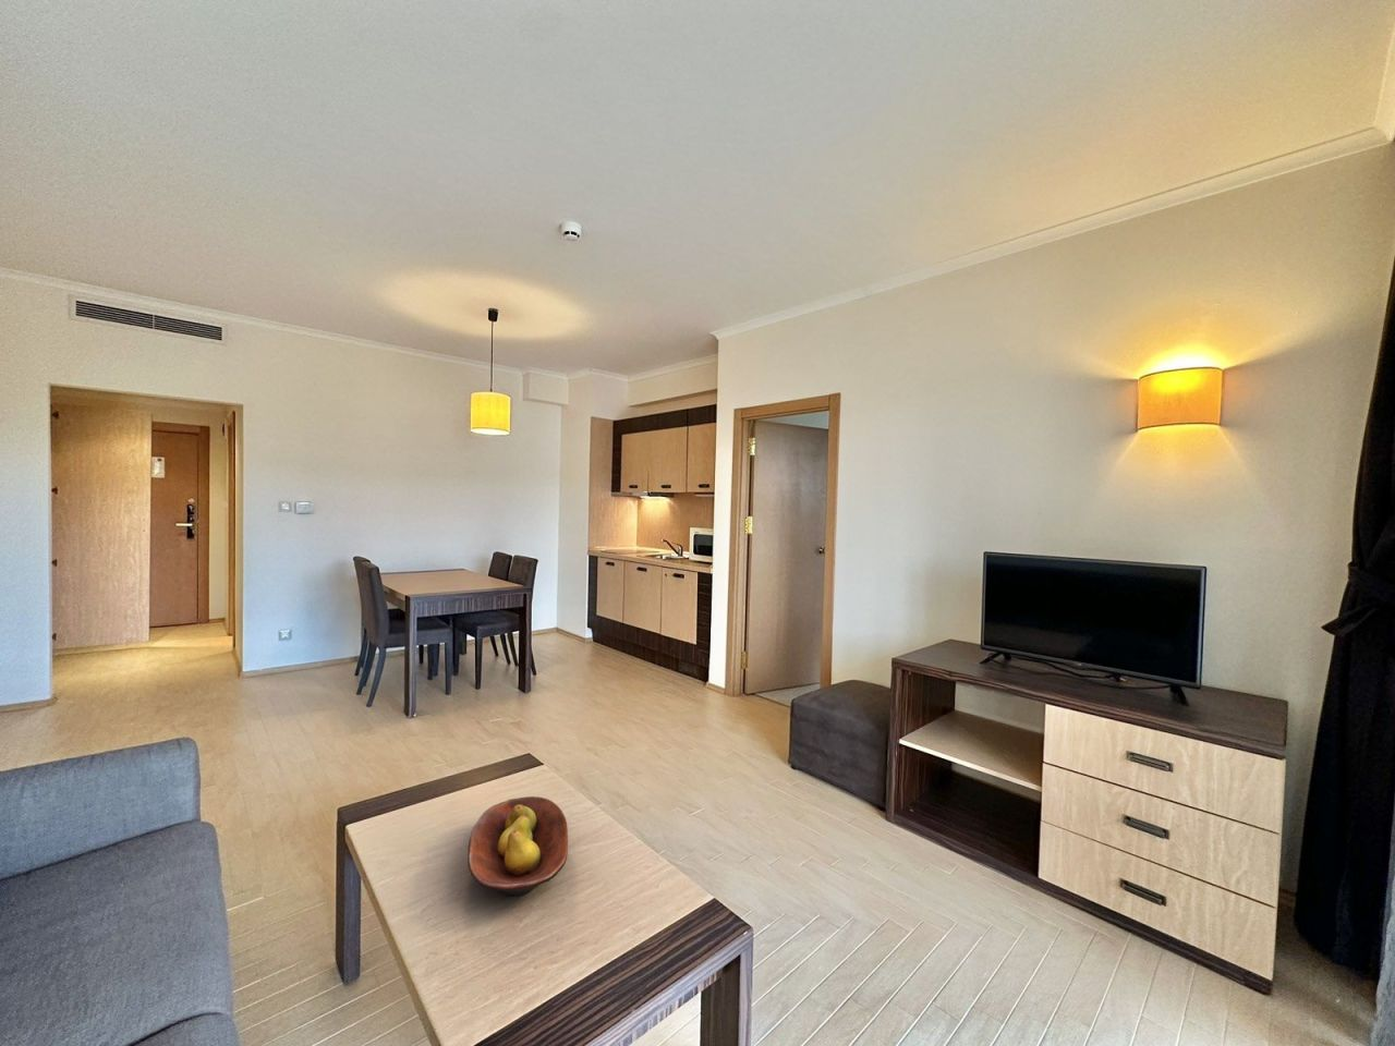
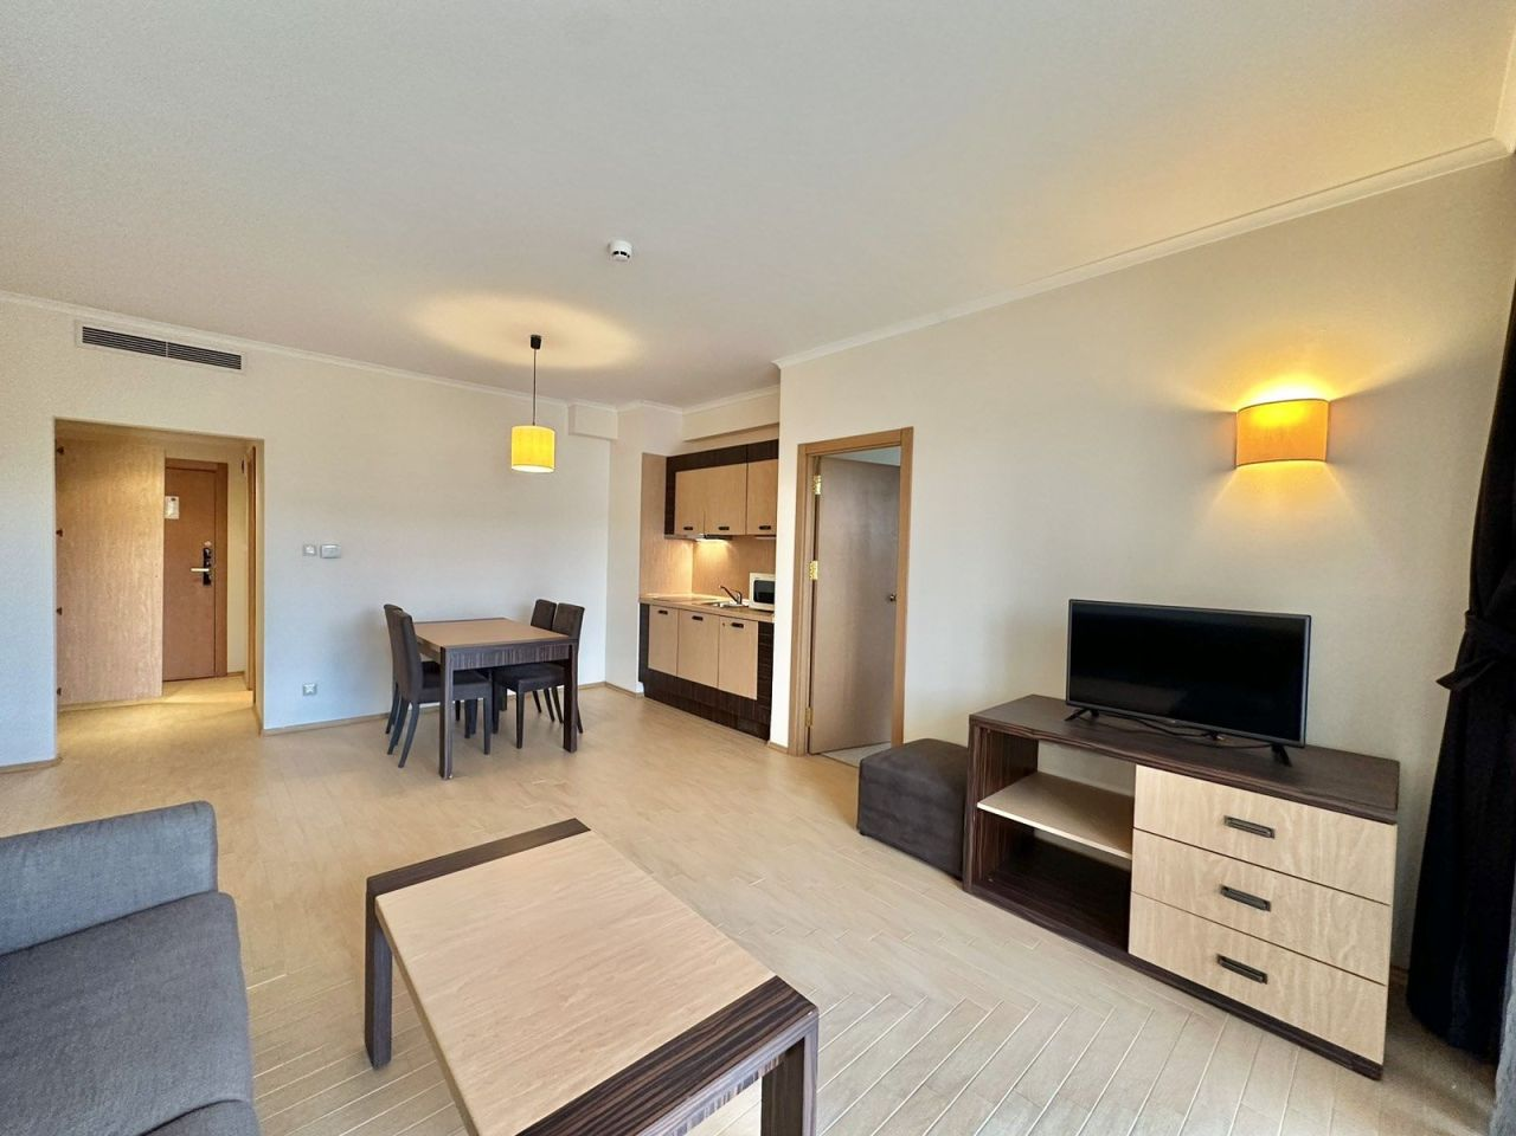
- fruit bowl [467,795,569,898]
